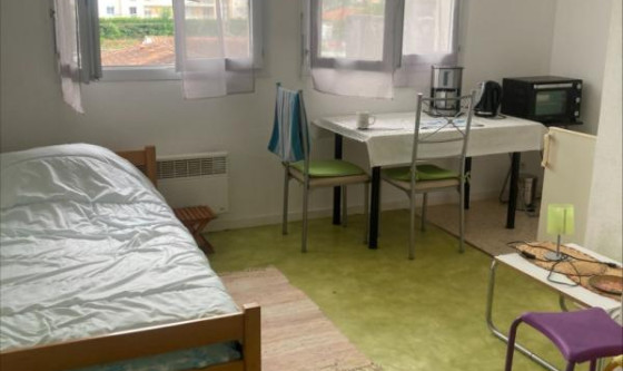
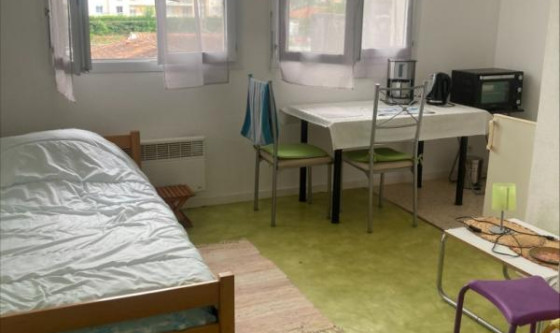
- mug [355,110,377,130]
